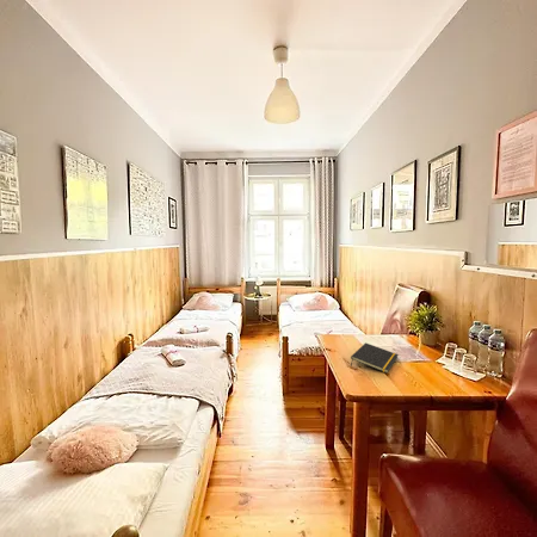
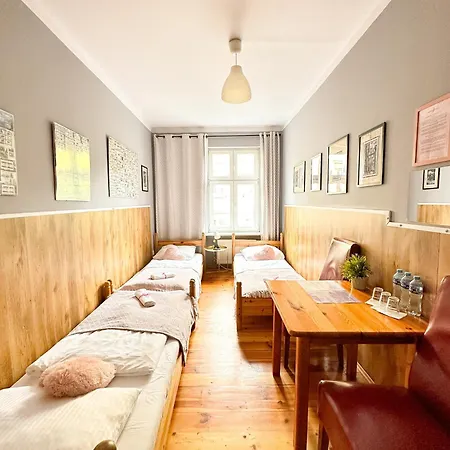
- notepad [350,341,400,374]
